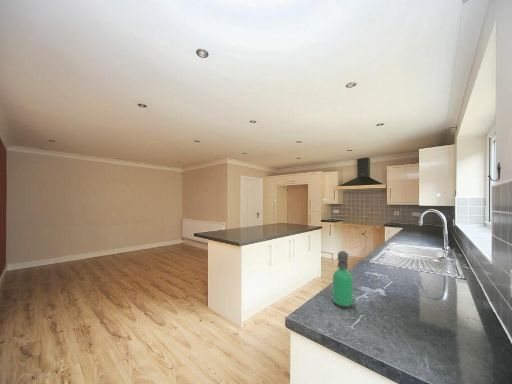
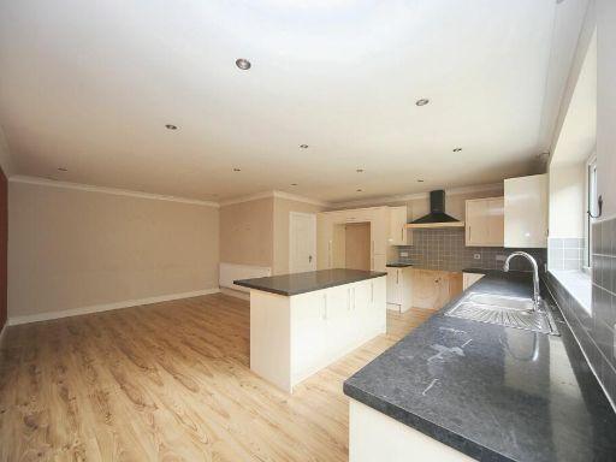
- soap dispenser [332,250,353,309]
